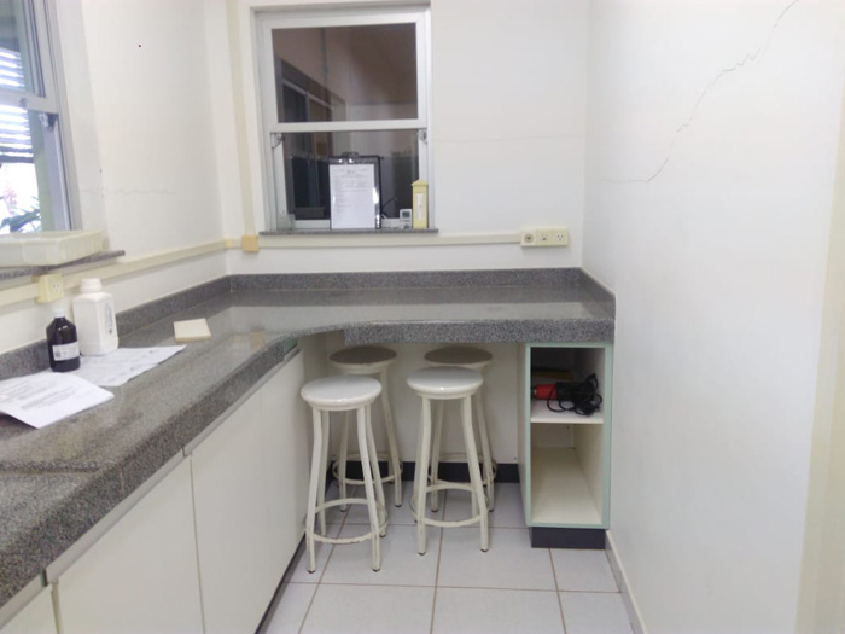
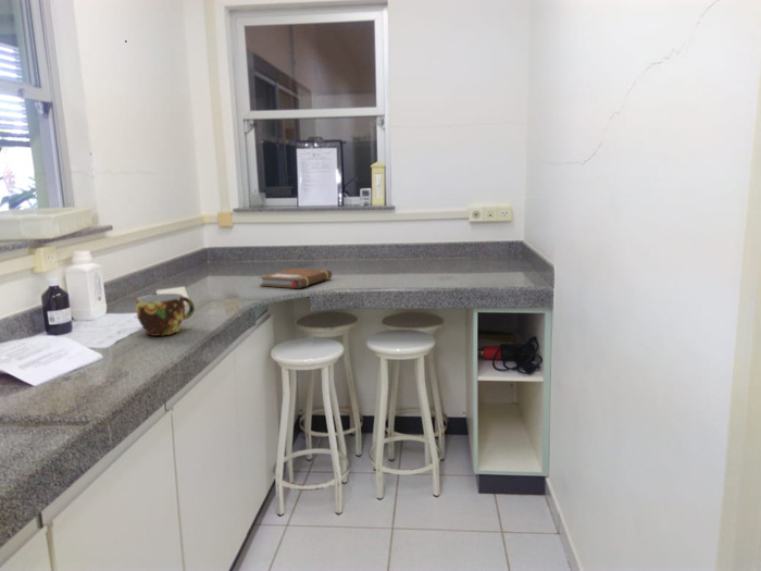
+ notebook [258,268,333,289]
+ cup [135,293,196,337]
